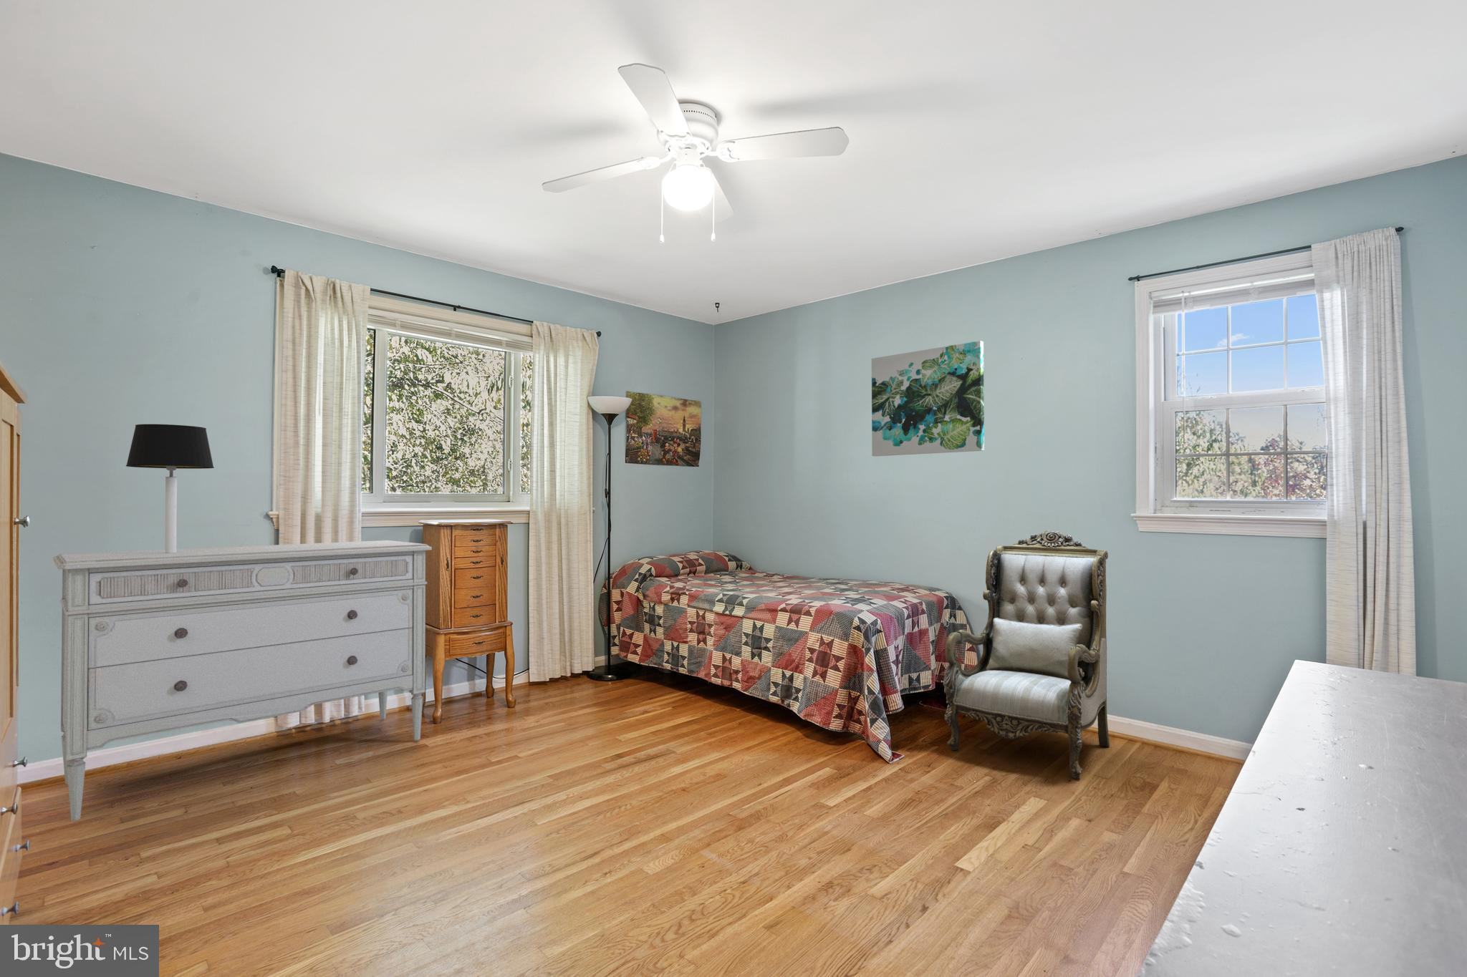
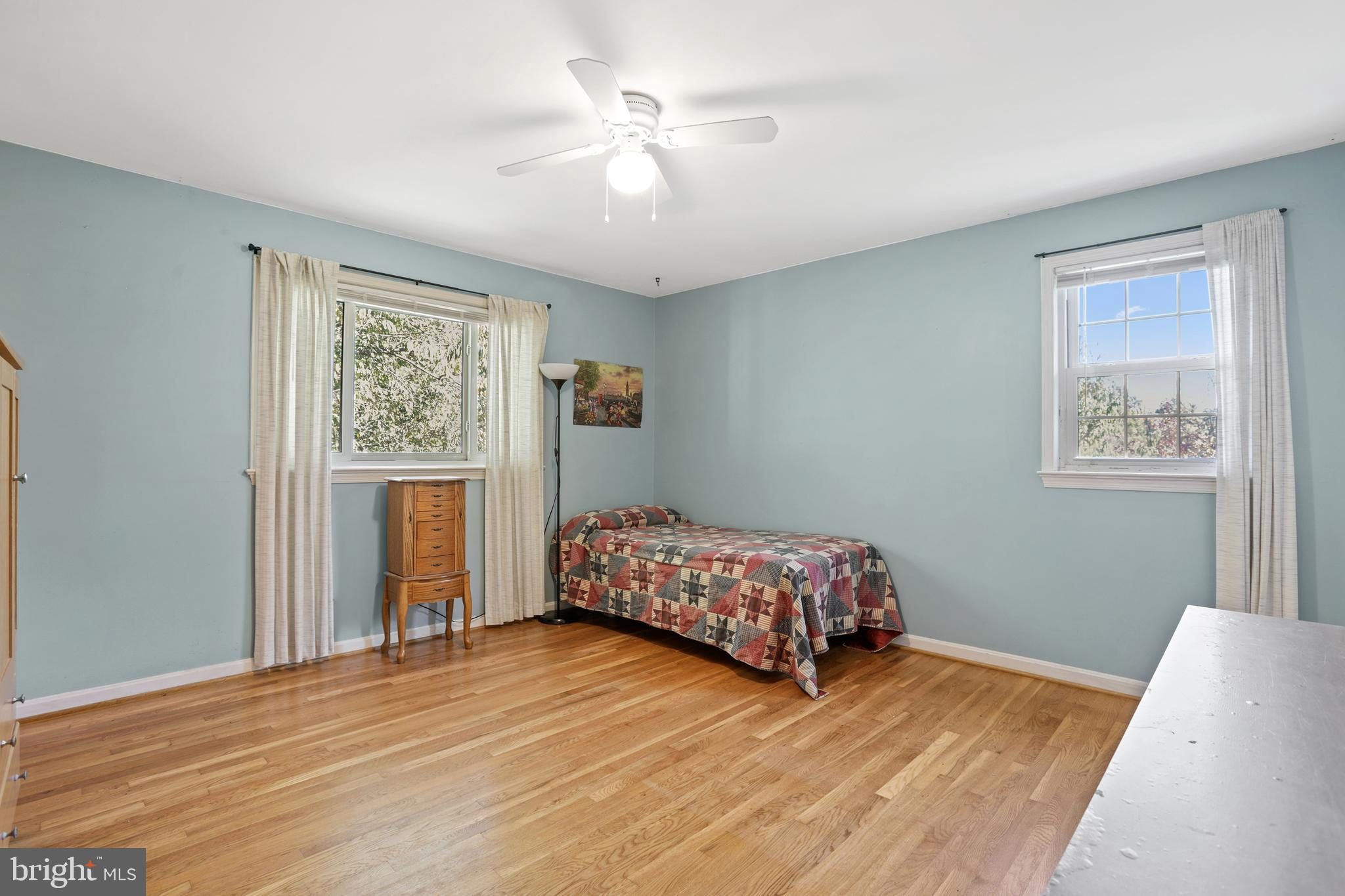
- table lamp [125,424,215,553]
- armchair [942,530,1110,780]
- dresser [52,540,433,822]
- wall art [871,340,985,457]
